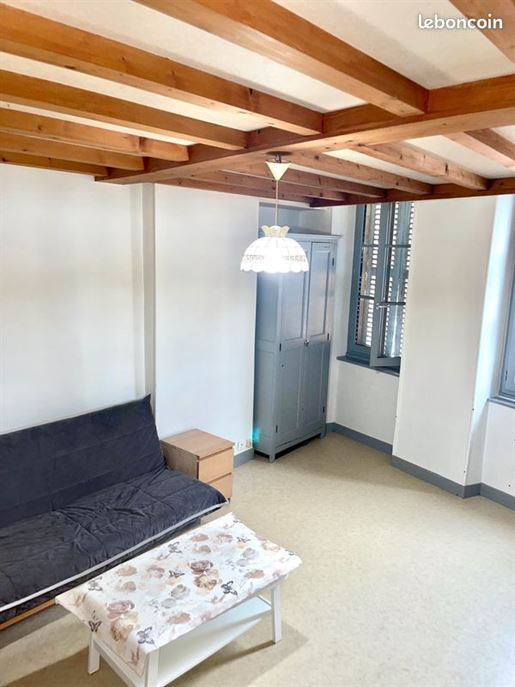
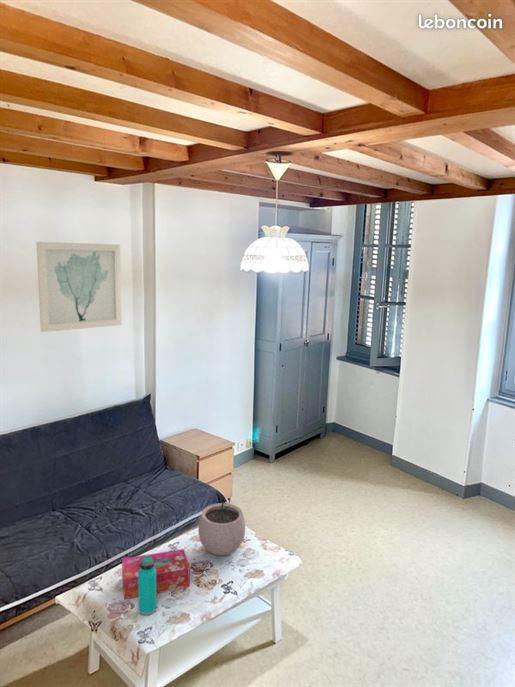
+ water bottle [138,554,157,616]
+ plant pot [197,495,246,556]
+ wall art [35,241,123,333]
+ tissue box [121,548,190,600]
